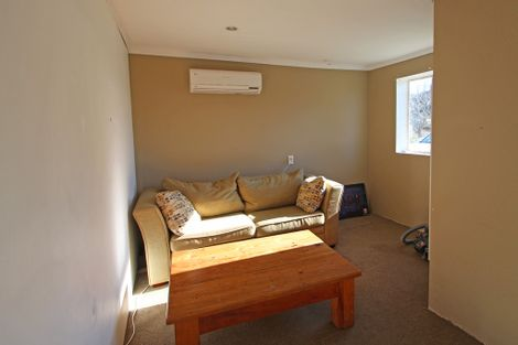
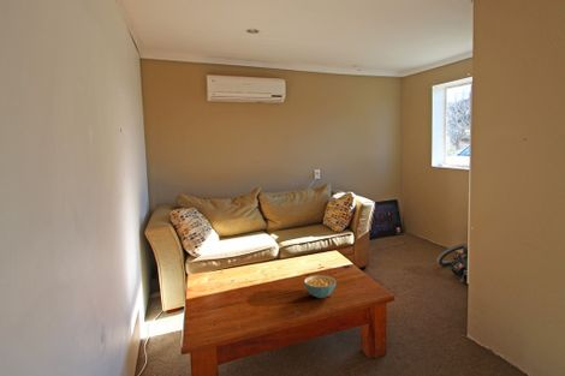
+ cereal bowl [303,274,337,299]
